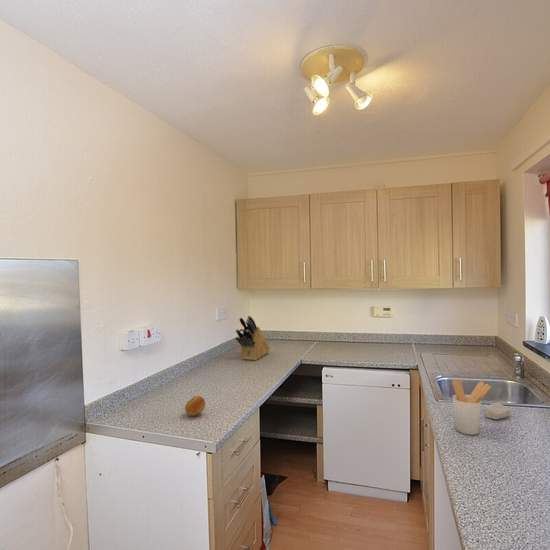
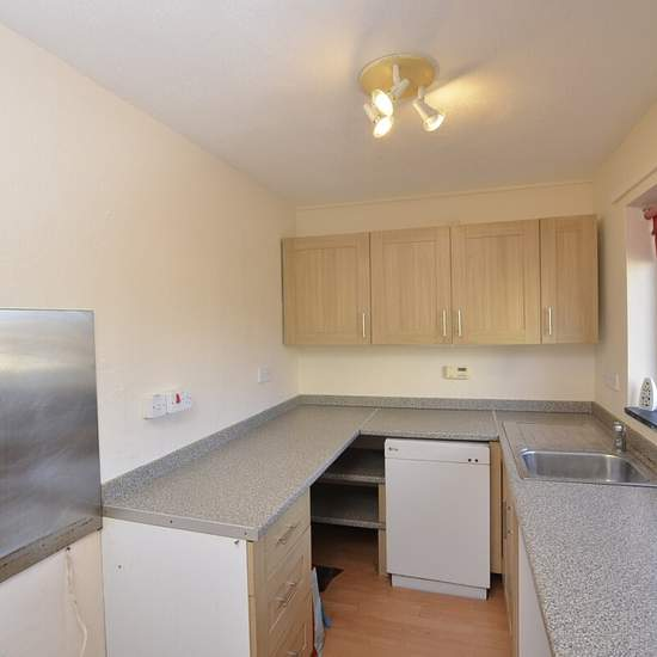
- knife block [235,315,271,361]
- fruit [184,395,206,417]
- utensil holder [451,378,492,436]
- soap bar [484,401,512,420]
